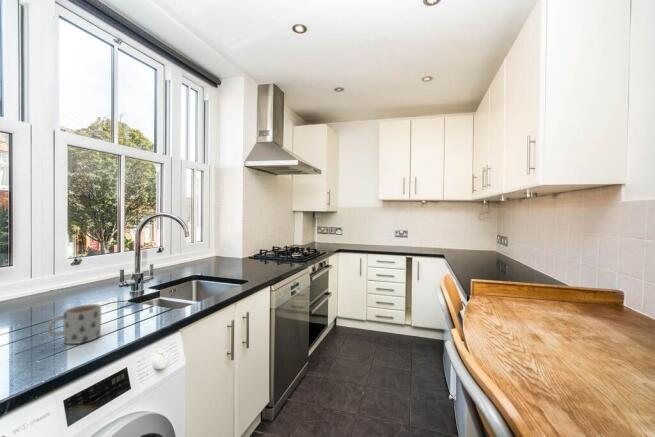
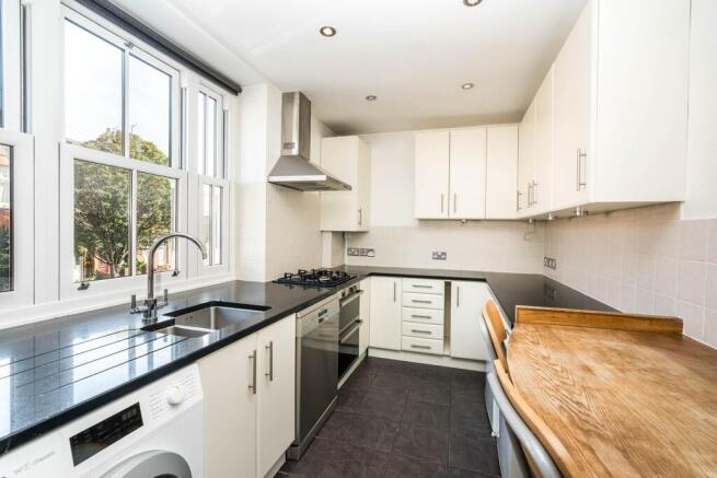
- mug [46,303,102,345]
